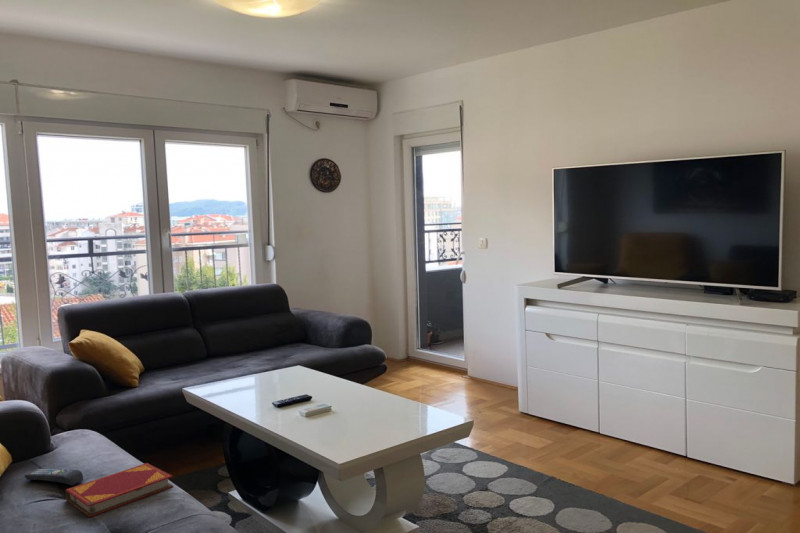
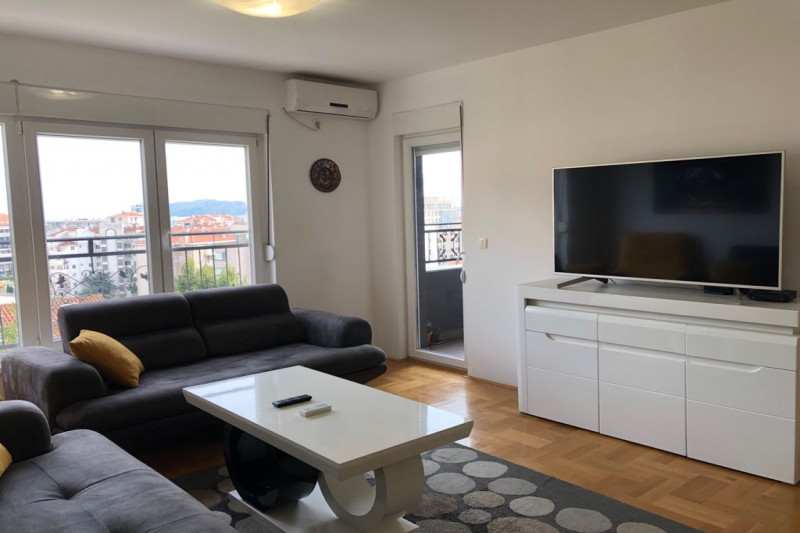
- remote control [24,468,84,486]
- hardback book [65,462,174,518]
